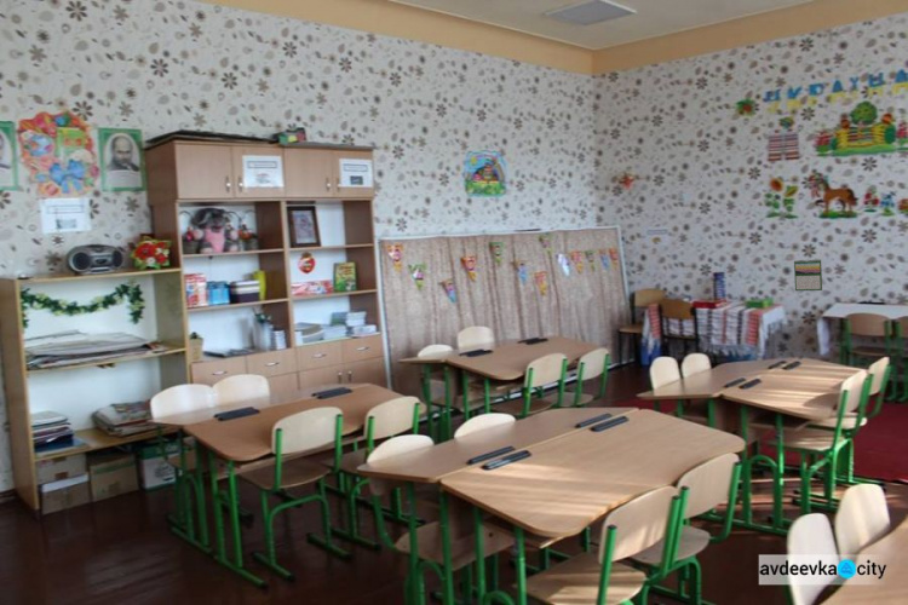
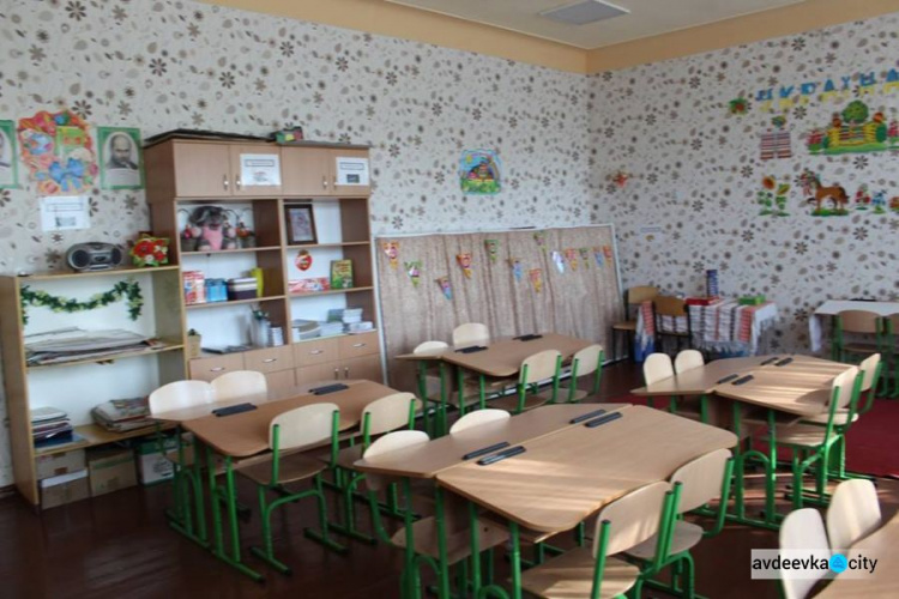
- calendar [793,258,823,292]
